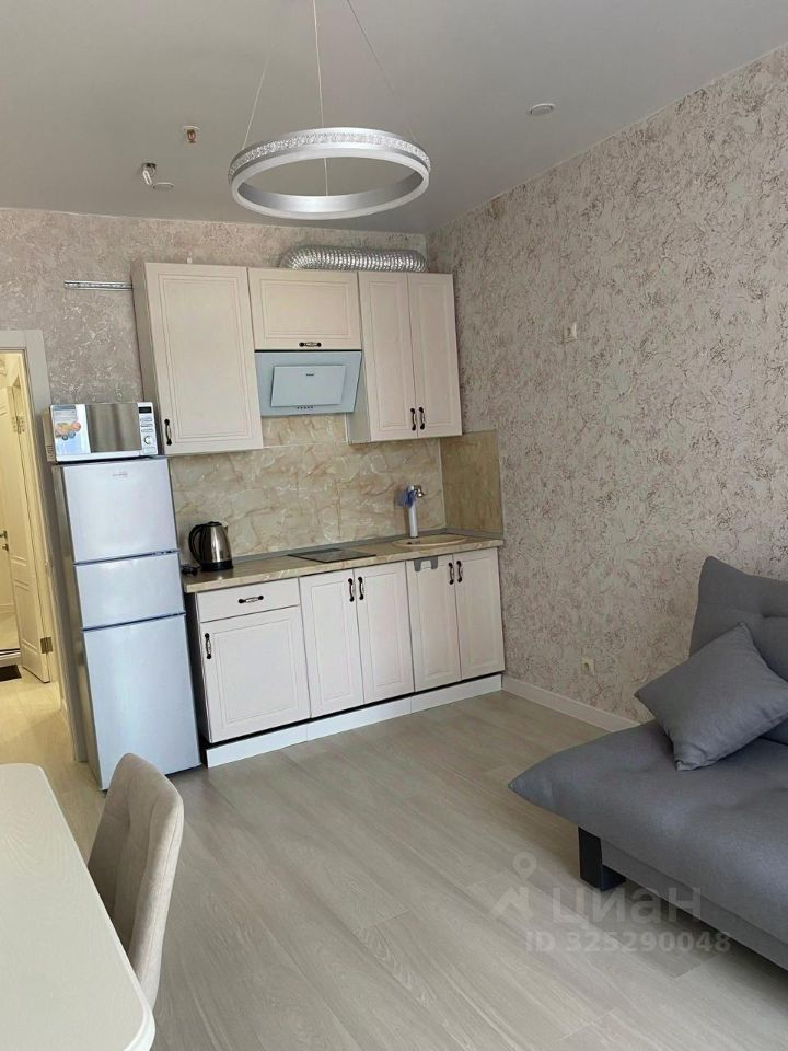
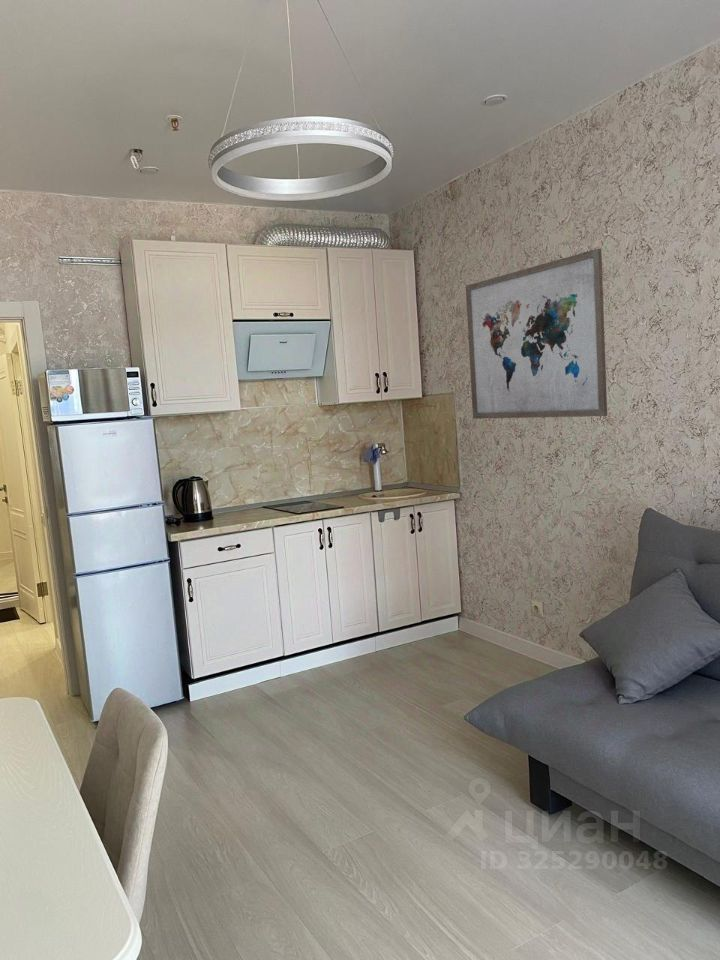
+ wall art [465,248,608,420]
